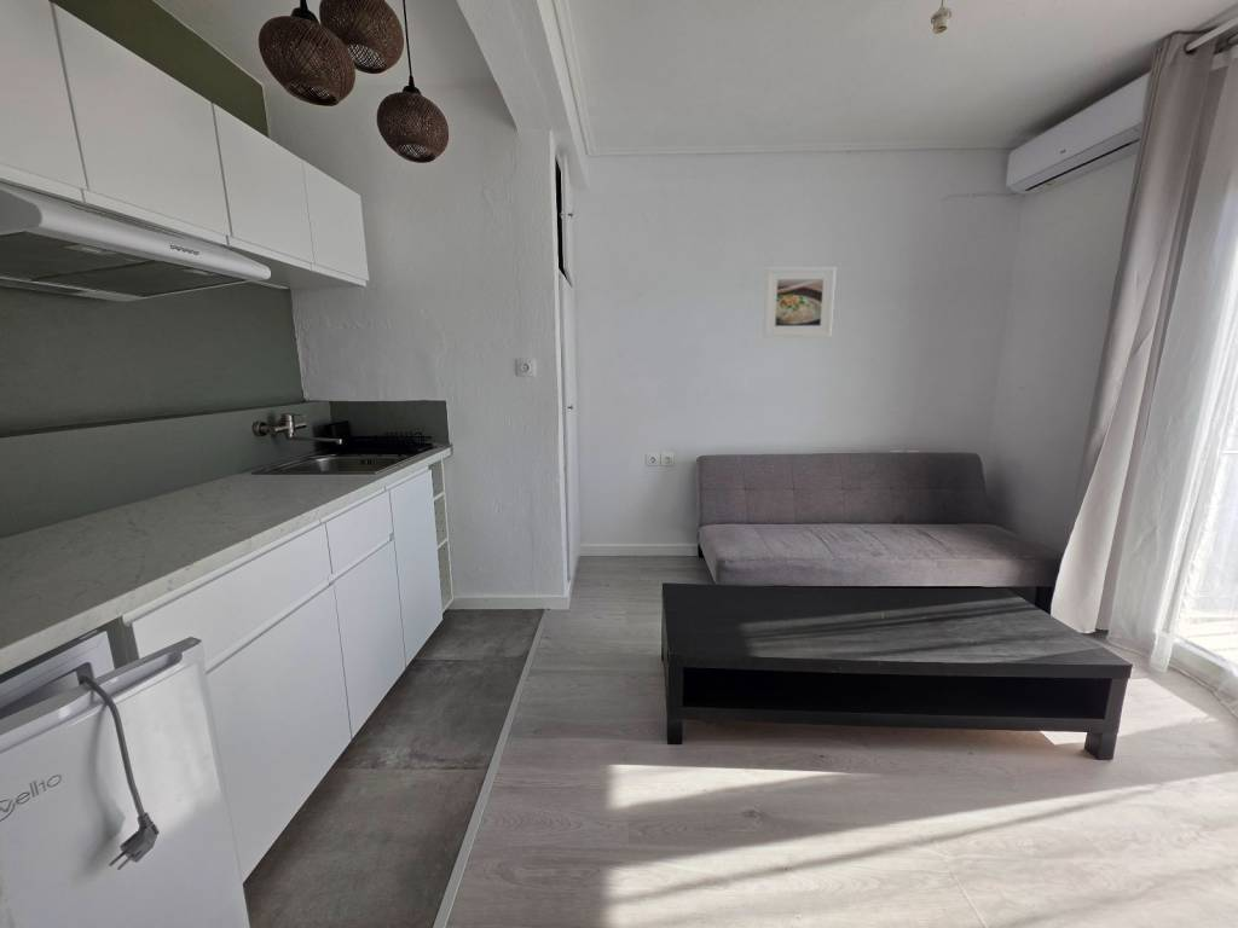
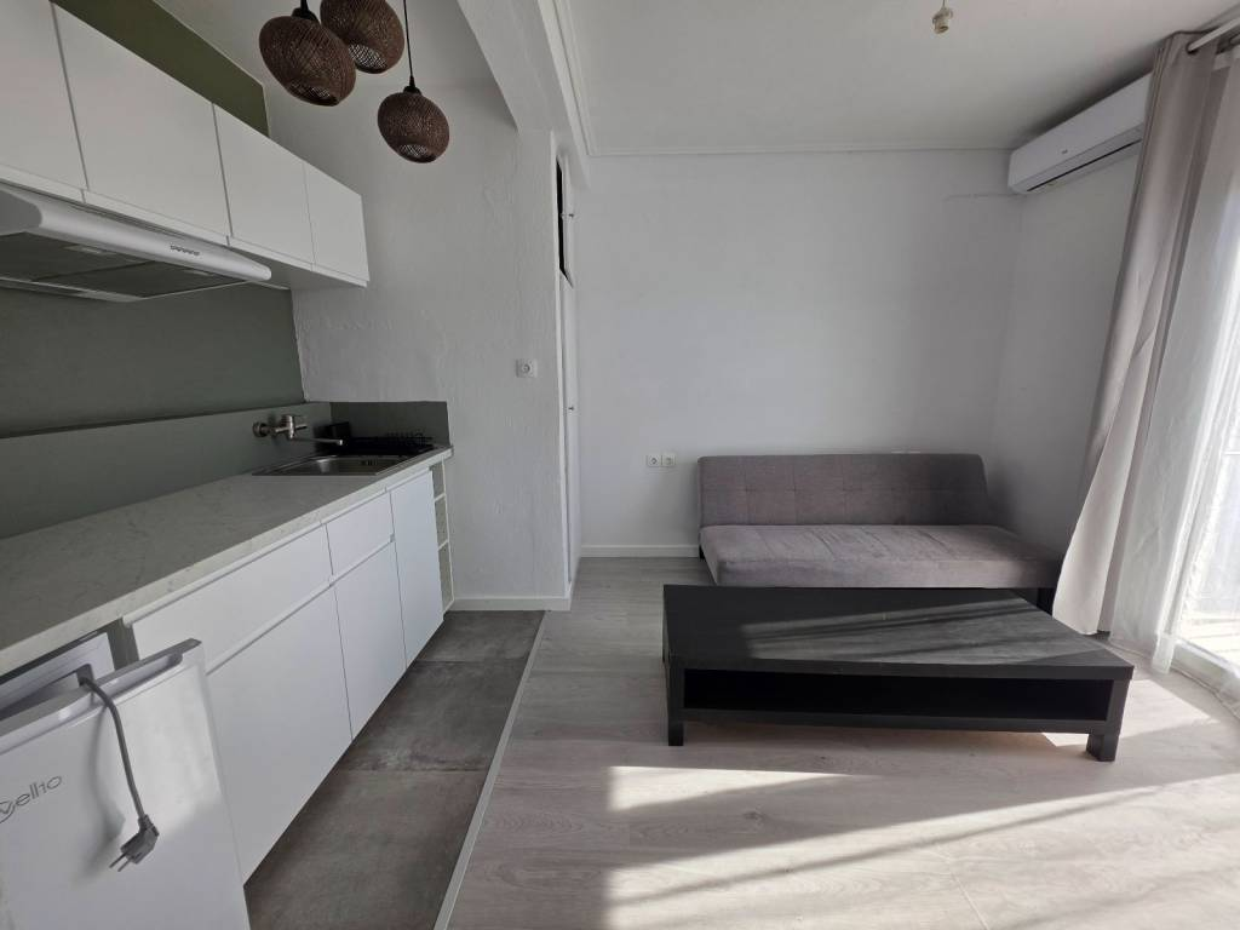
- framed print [762,266,837,338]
